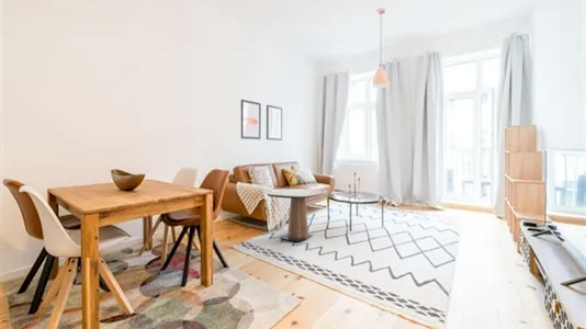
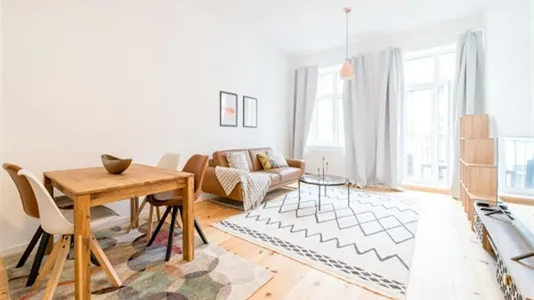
- side table [266,188,328,242]
